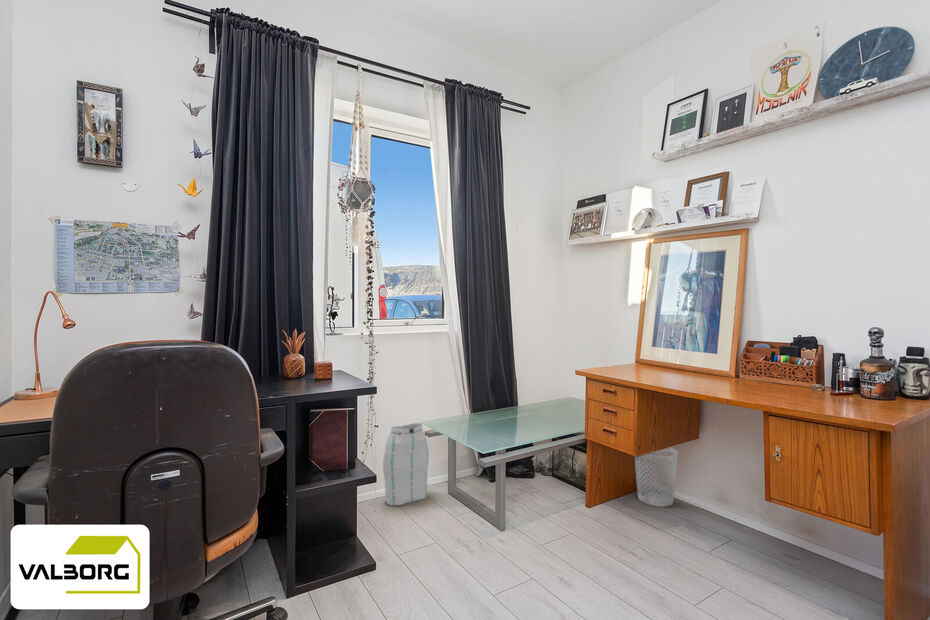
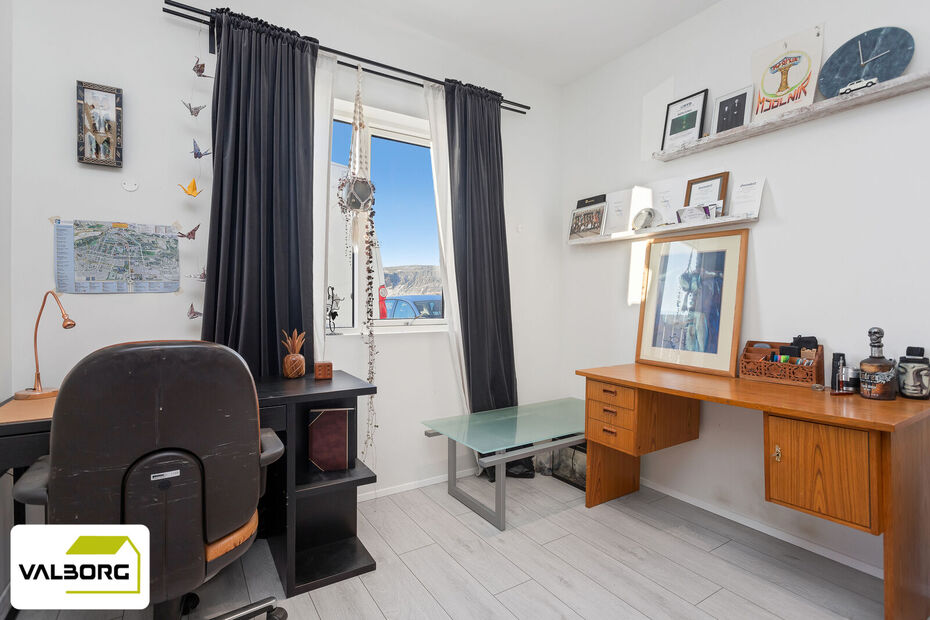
- wastebasket [634,447,679,508]
- skirt [382,422,430,507]
